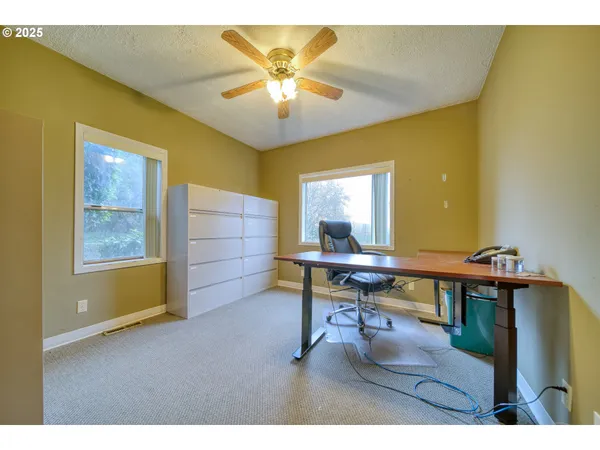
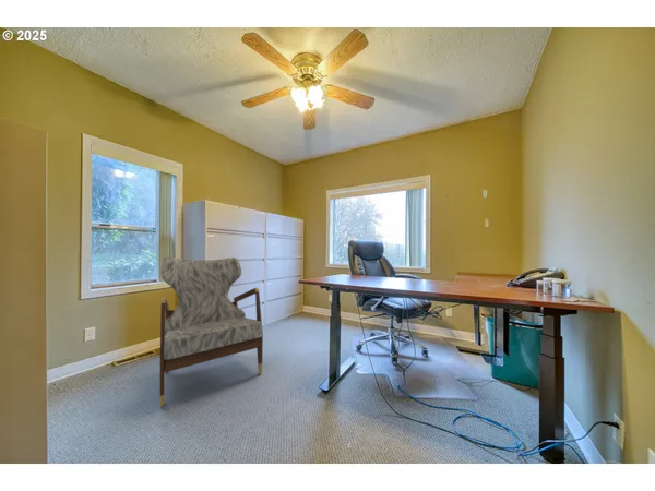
+ armchair [159,256,264,408]
